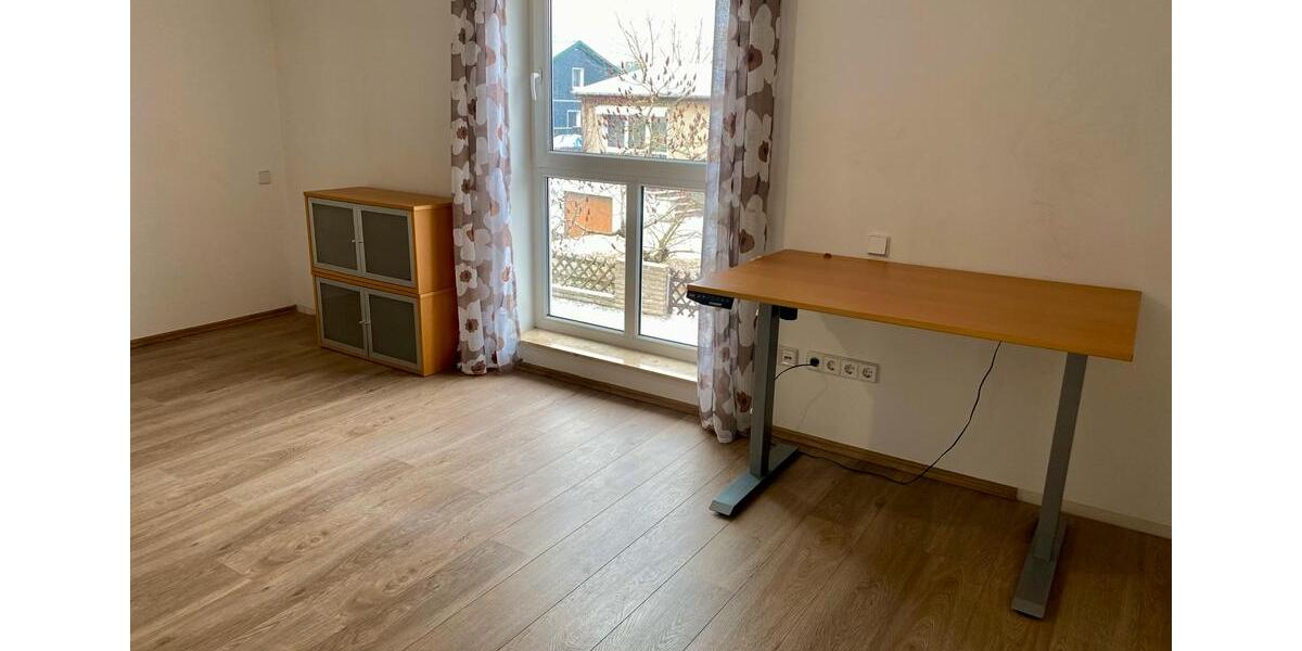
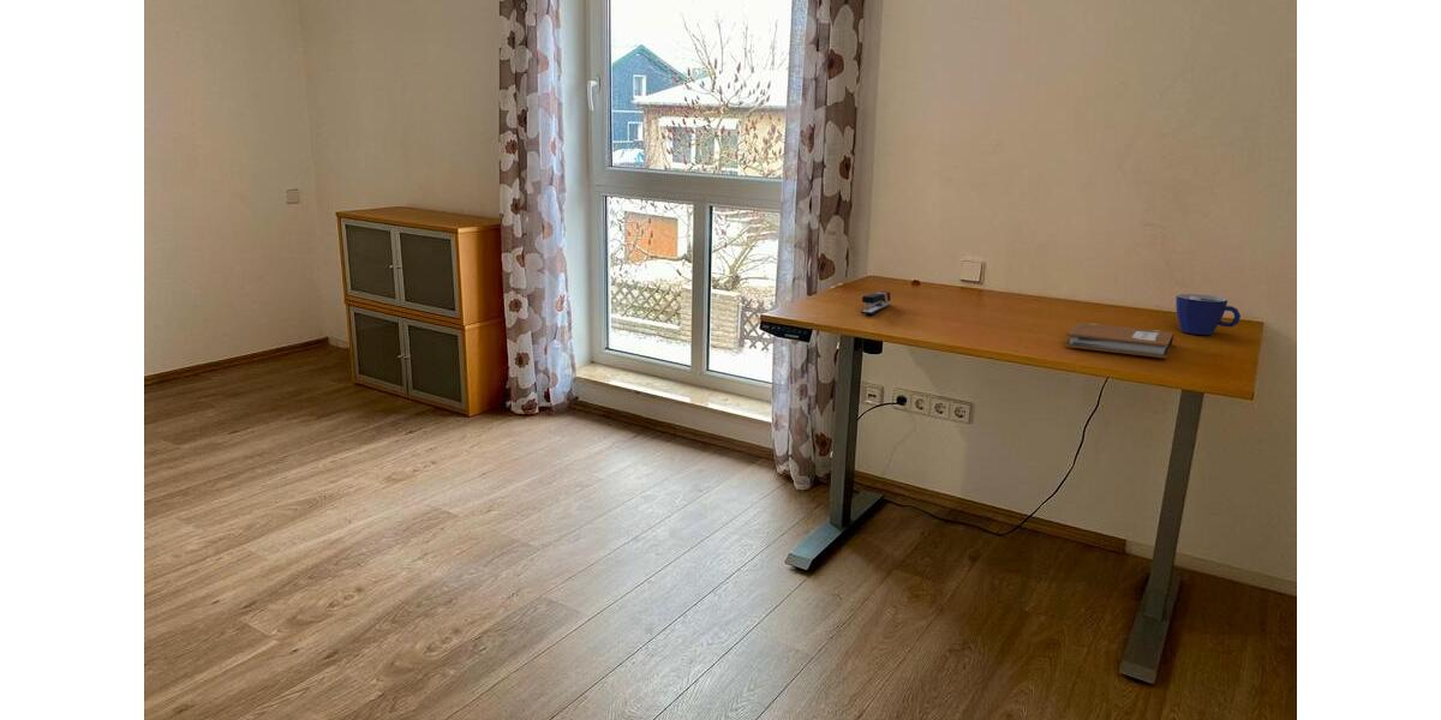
+ cup [1174,293,1242,336]
+ notebook [1064,322,1178,359]
+ stapler [860,290,891,316]
